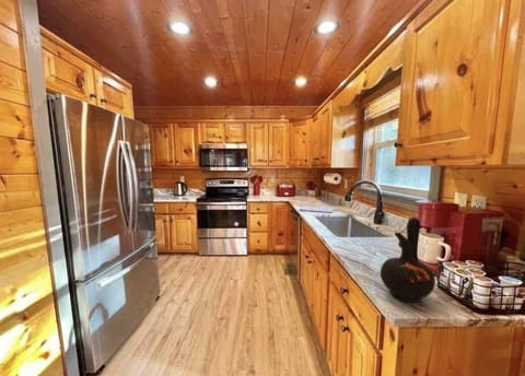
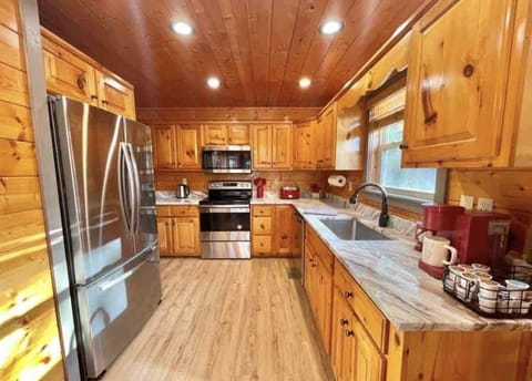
- ceramic jug [380,216,436,304]
